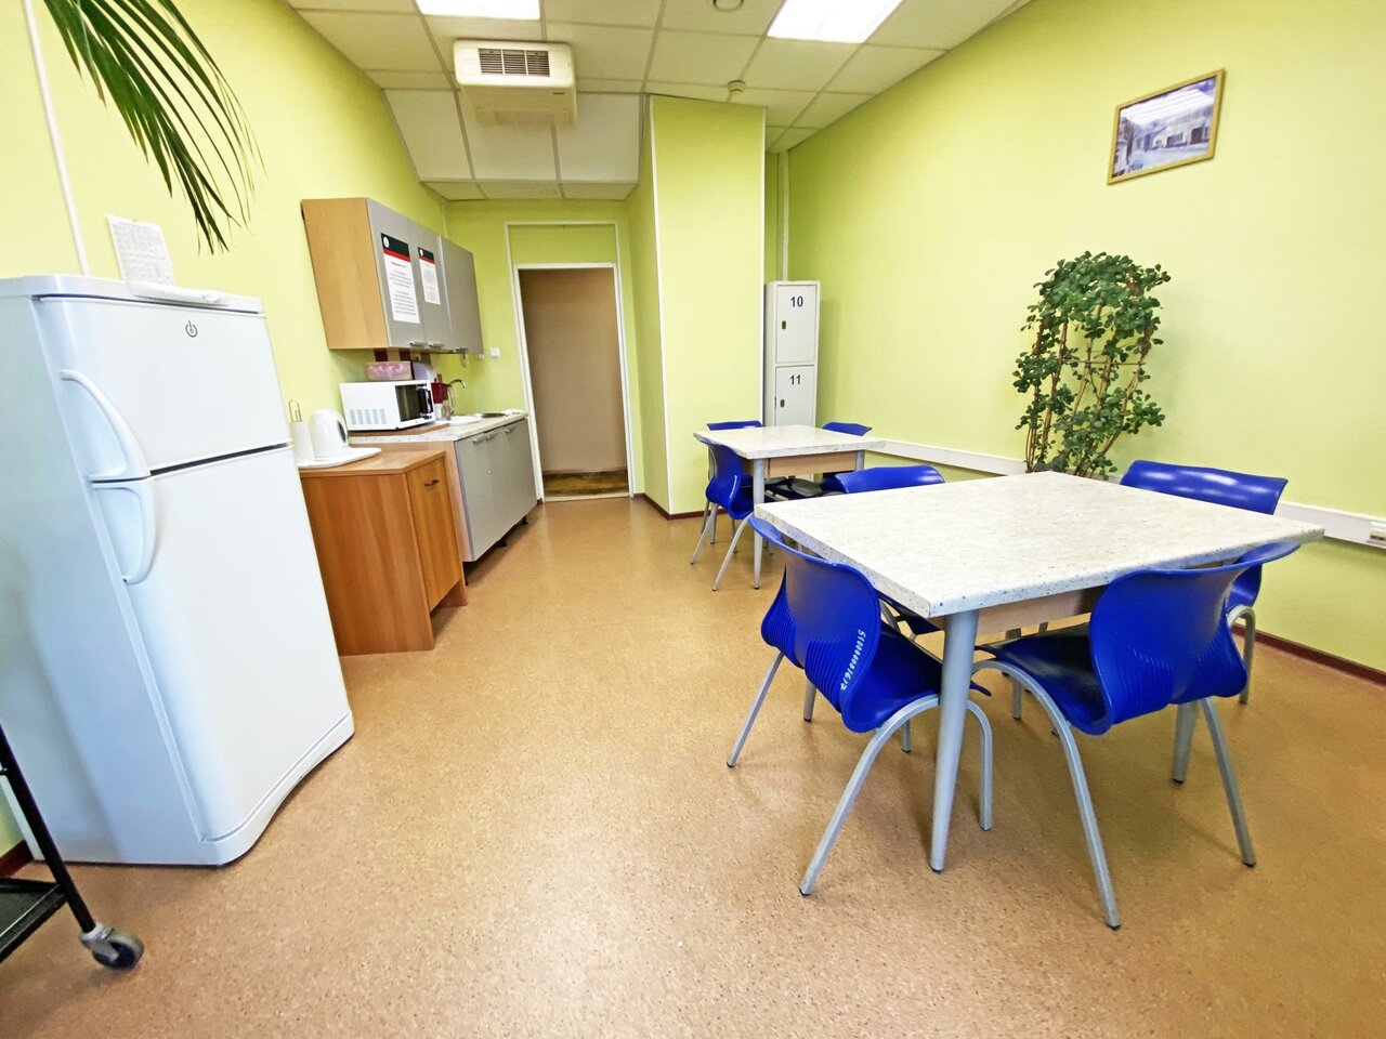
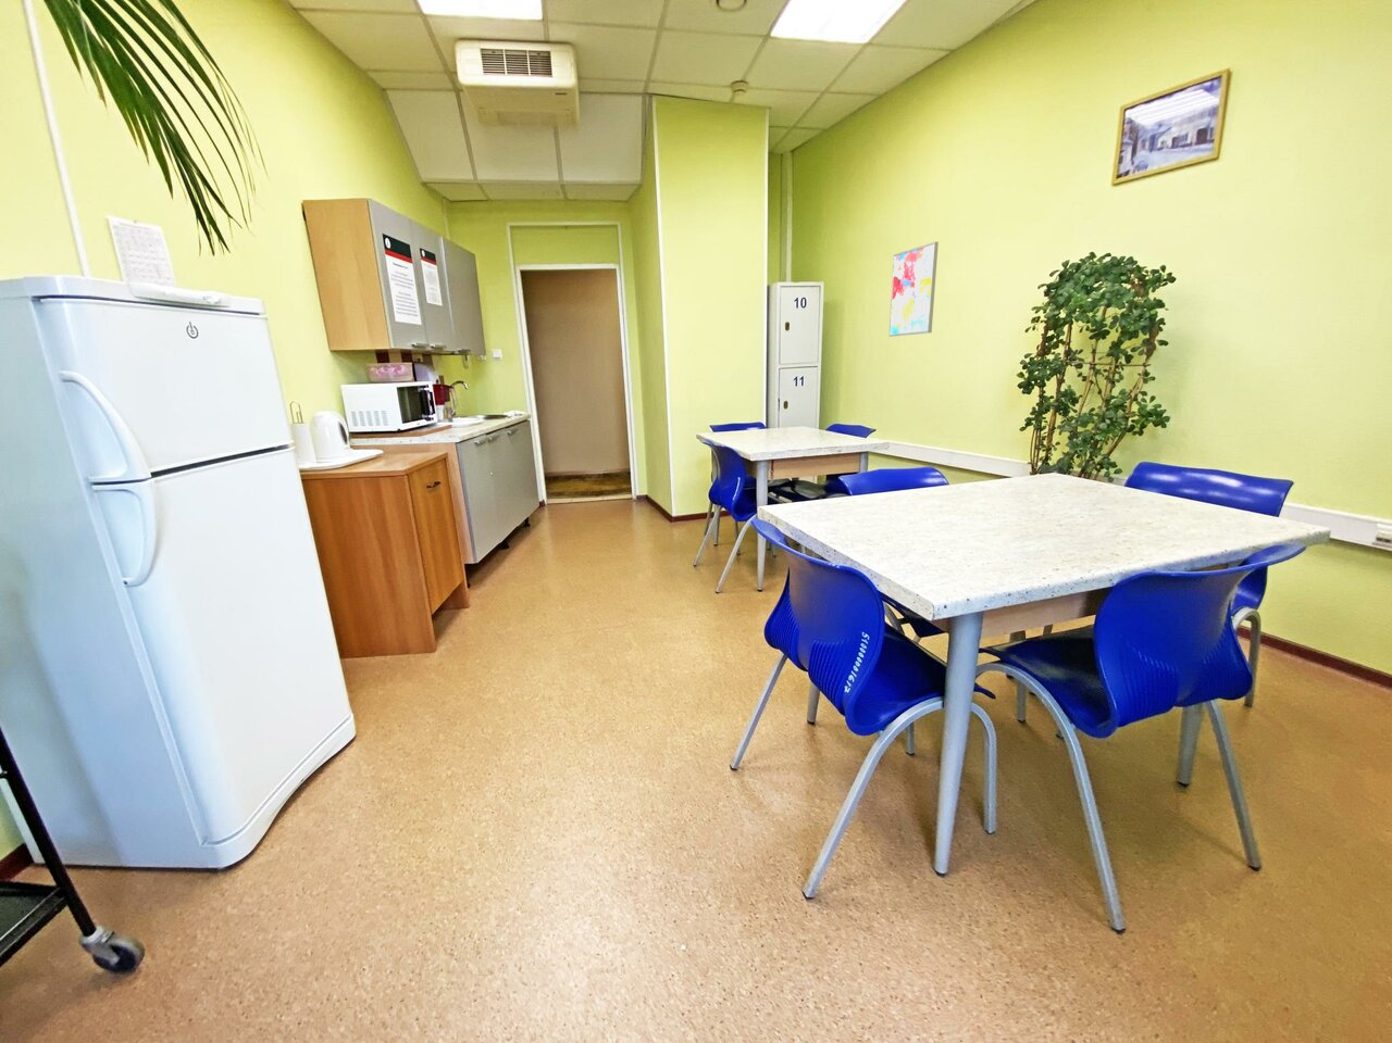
+ wall art [889,241,939,337]
